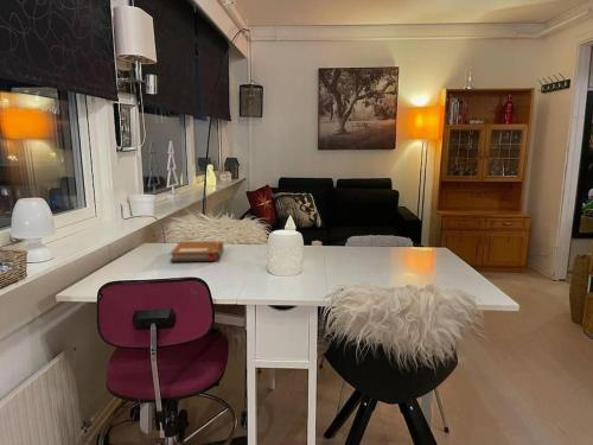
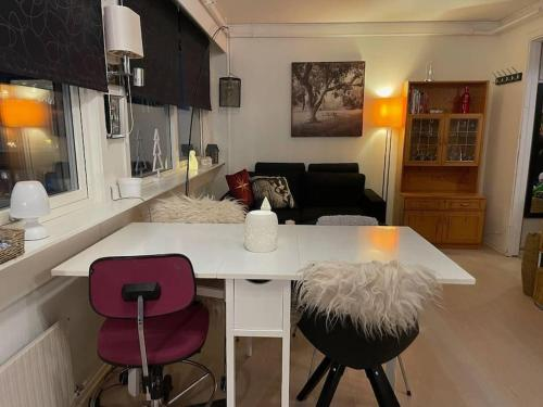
- notebook [168,240,225,262]
